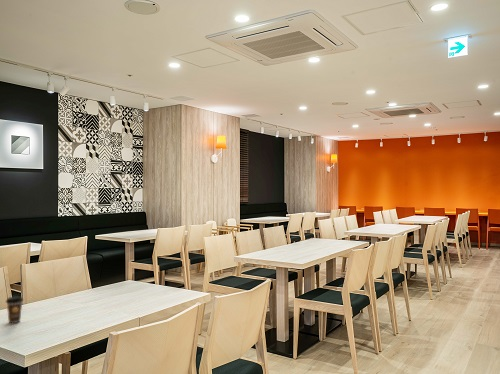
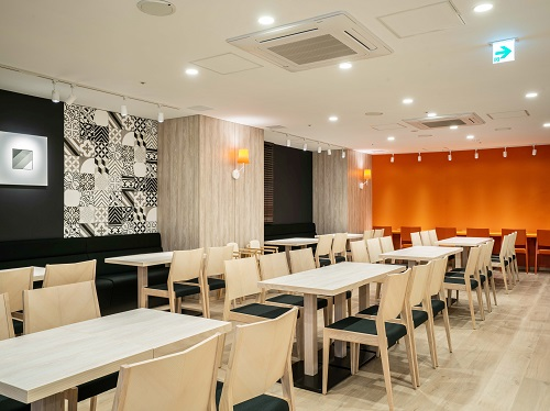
- coffee cup [5,295,24,324]
